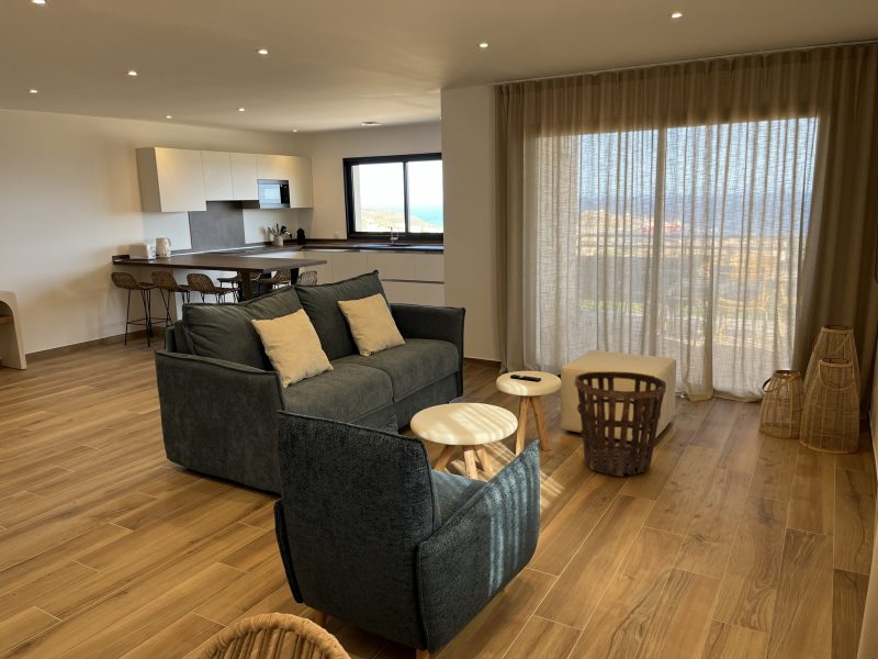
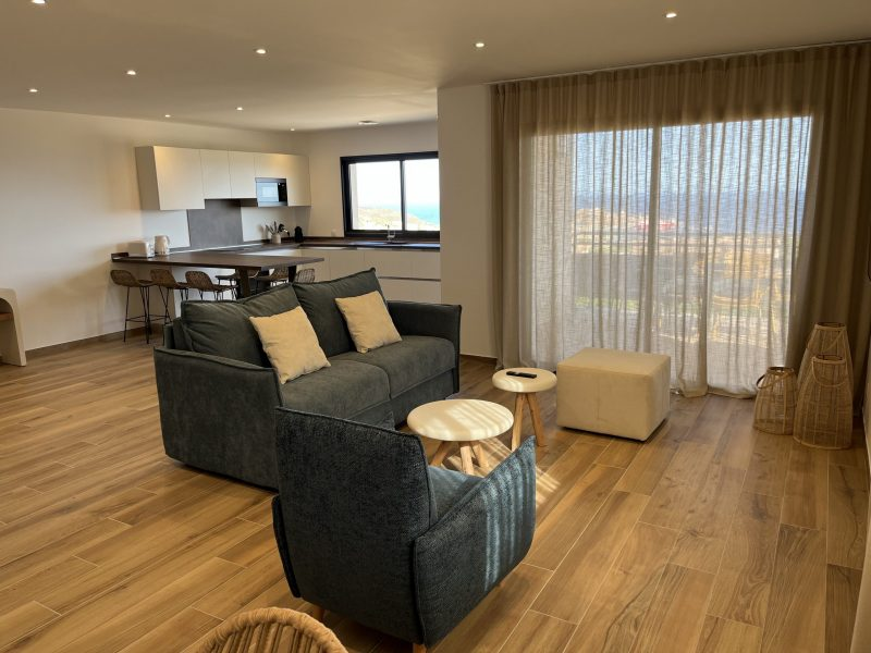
- basket [573,370,667,478]
